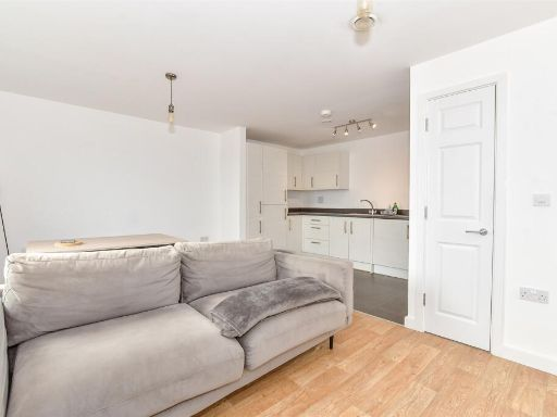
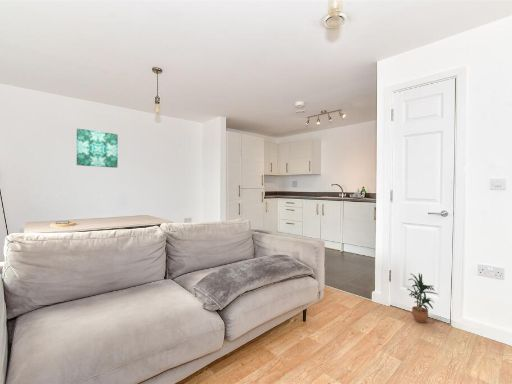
+ wall art [76,127,119,169]
+ potted plant [406,272,439,324]
